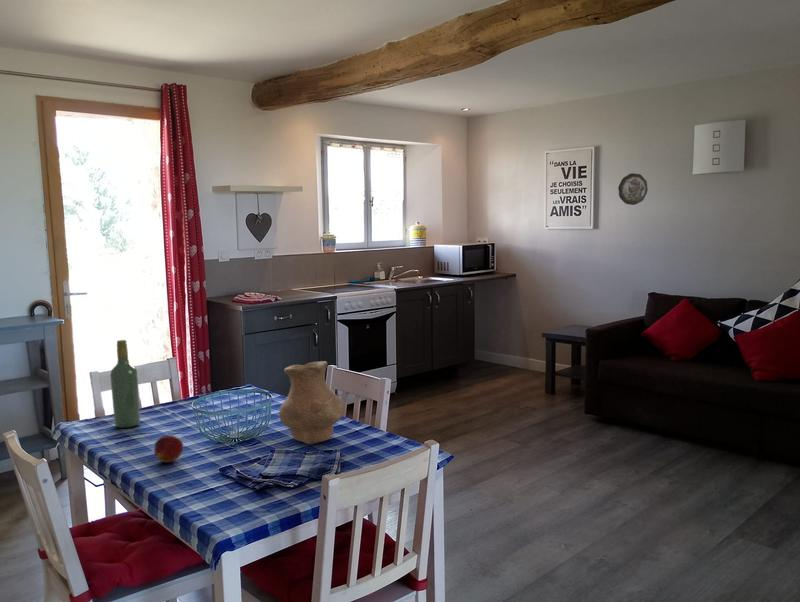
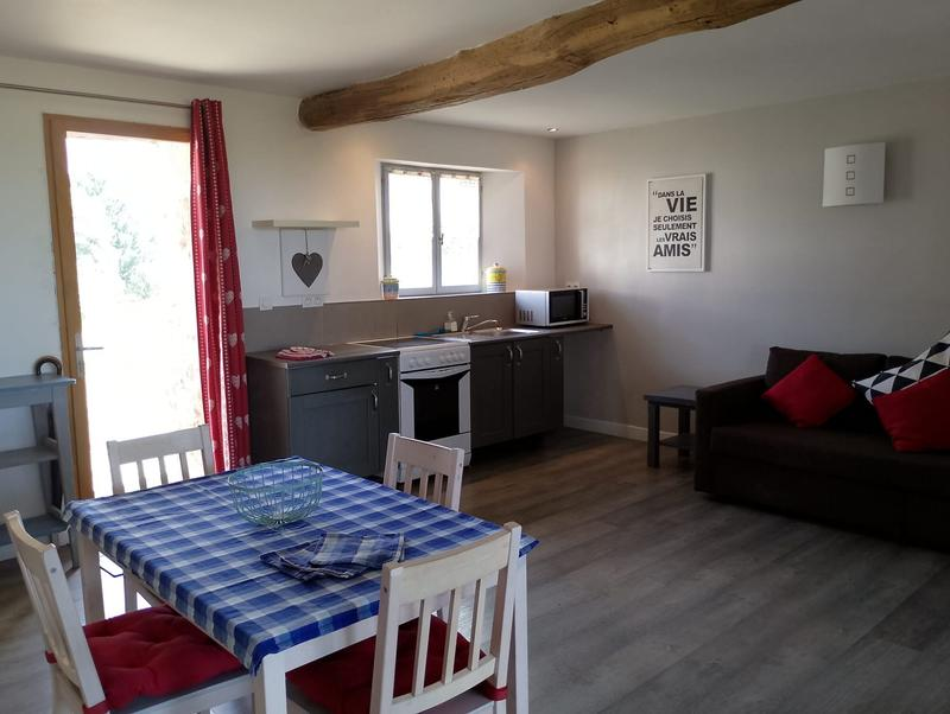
- apple [153,434,184,464]
- decorative plate [617,172,649,206]
- wine bottle [109,339,141,429]
- vase [278,360,344,445]
